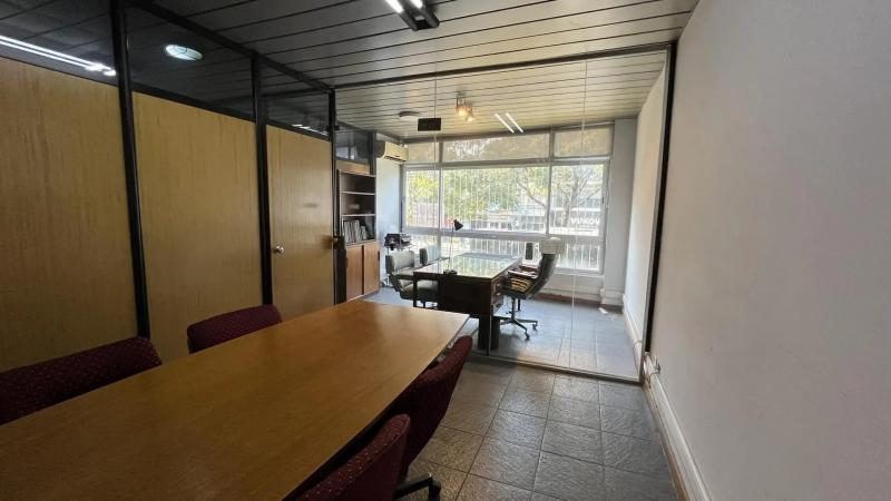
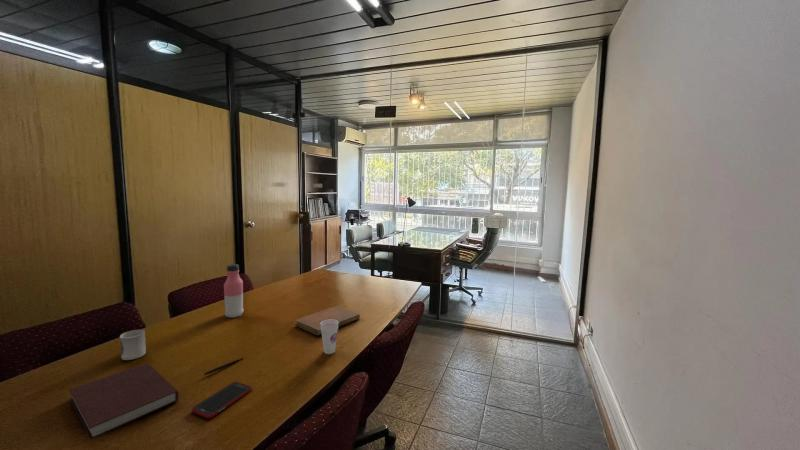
+ notebook [68,362,180,440]
+ cup [320,319,339,355]
+ notebook [294,305,361,337]
+ cell phone [191,381,253,420]
+ water bottle [223,263,244,319]
+ pen [203,357,244,376]
+ cup [119,329,147,361]
